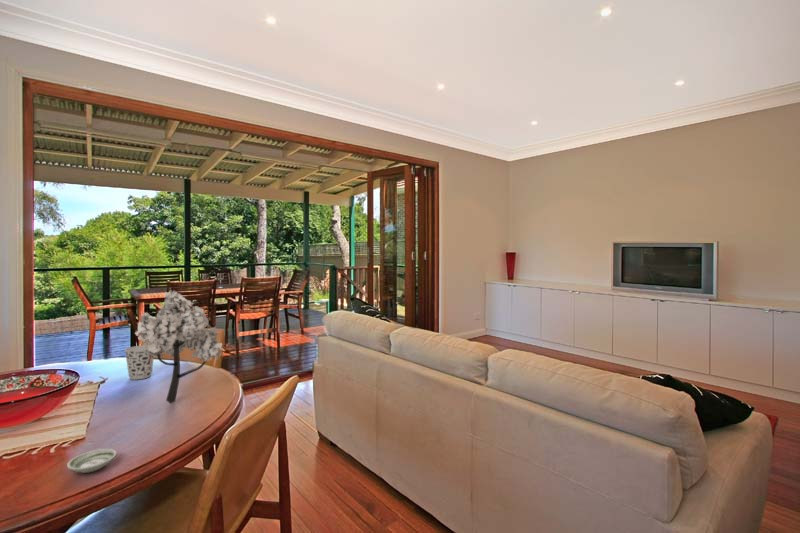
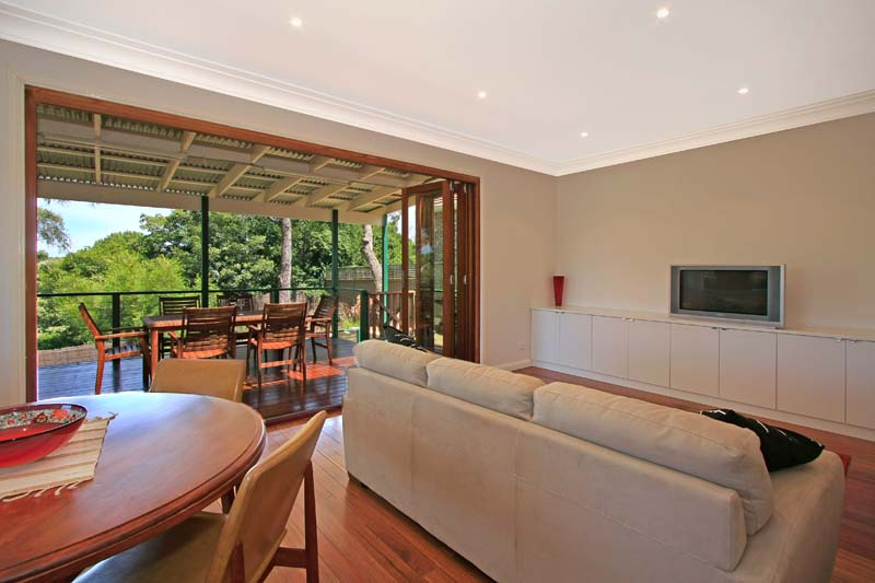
- cup [124,345,155,380]
- flower bouquet [134,289,224,405]
- saucer [66,448,117,474]
